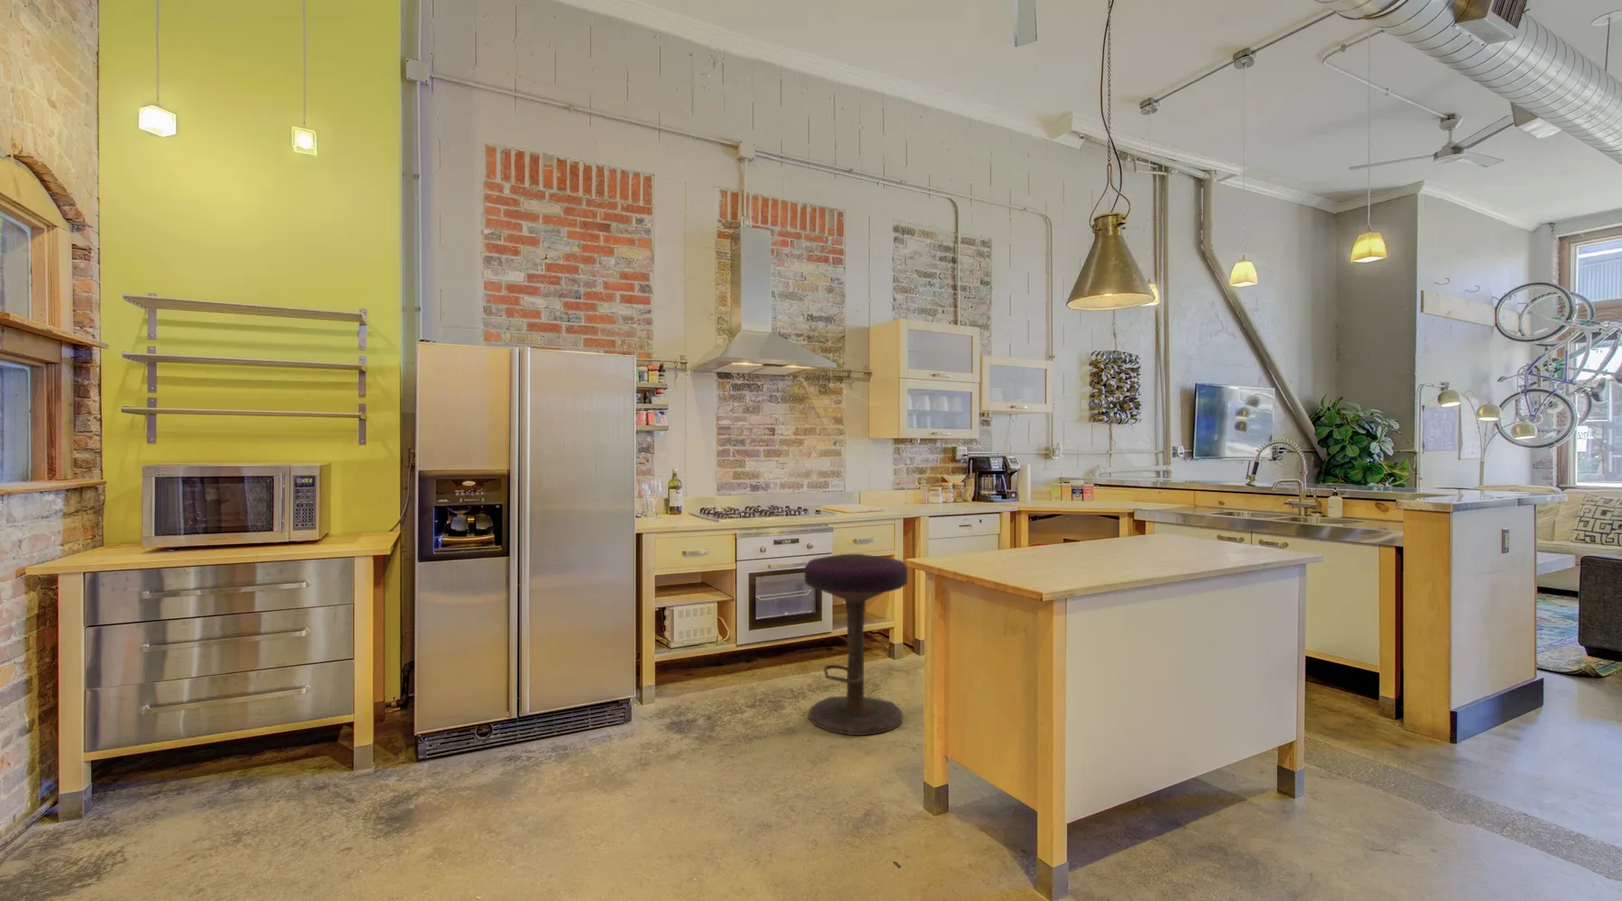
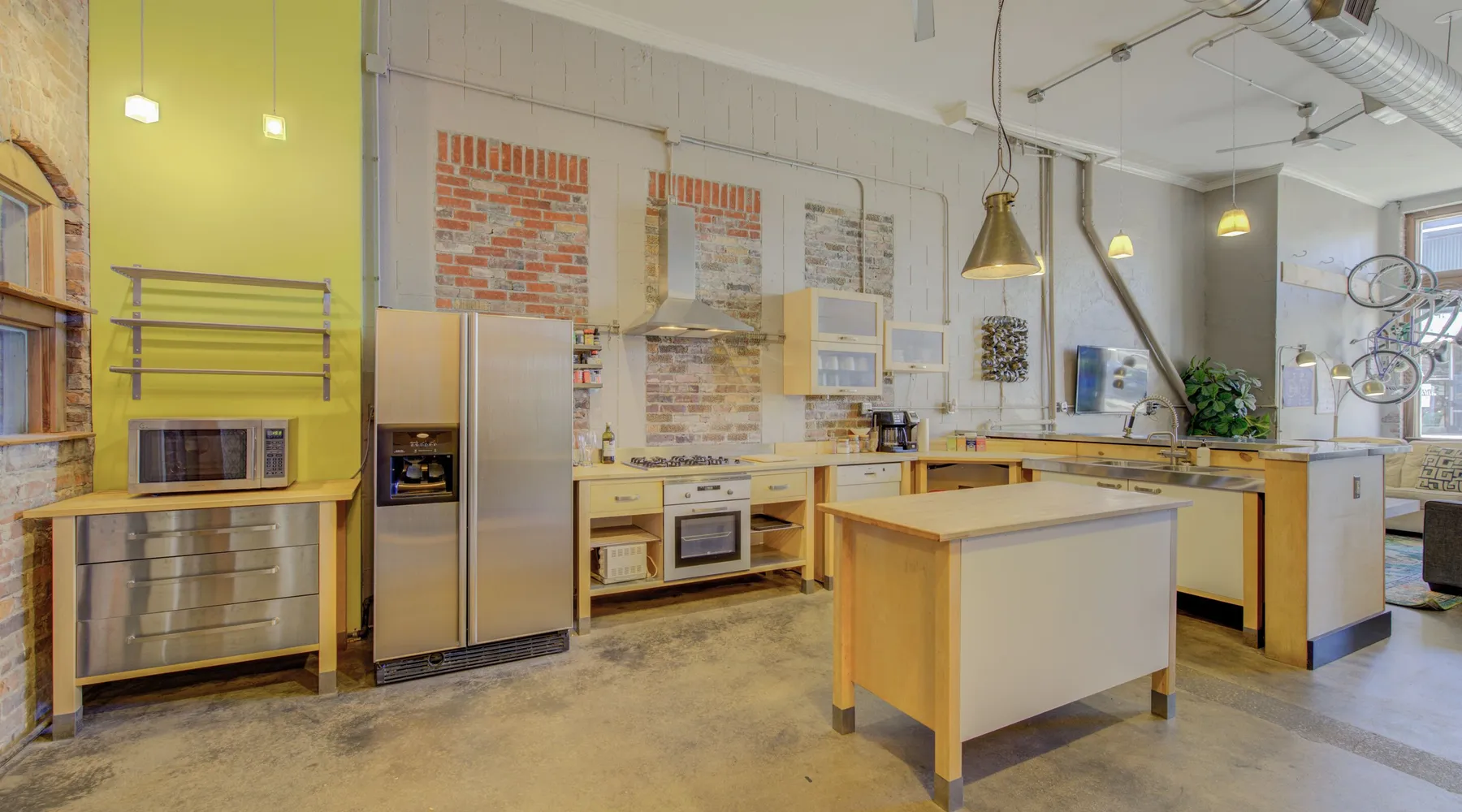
- stool [804,554,909,736]
